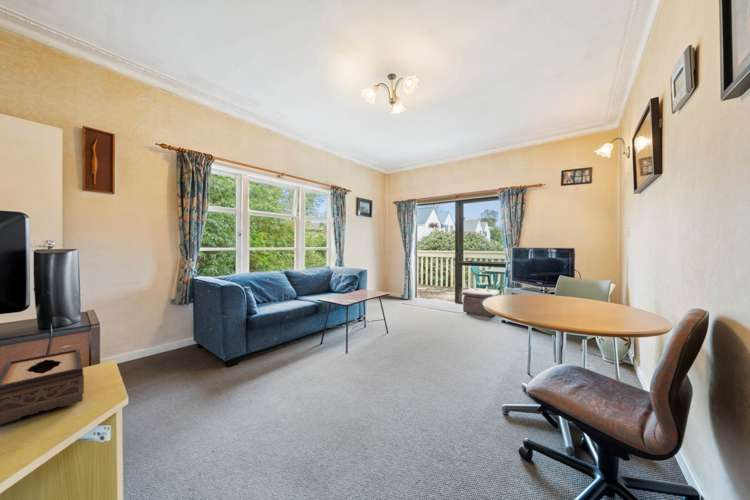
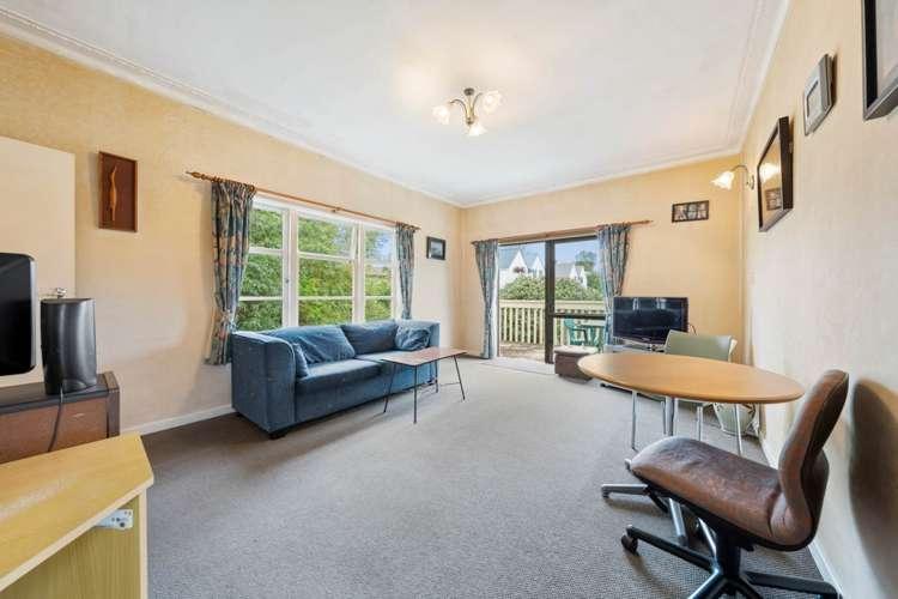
- tissue box [0,348,85,425]
